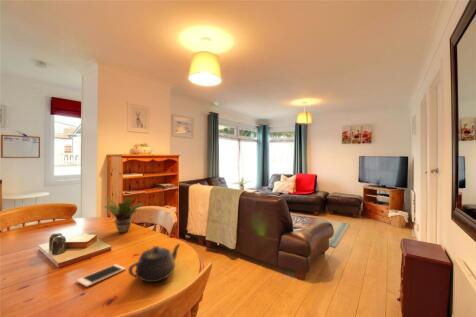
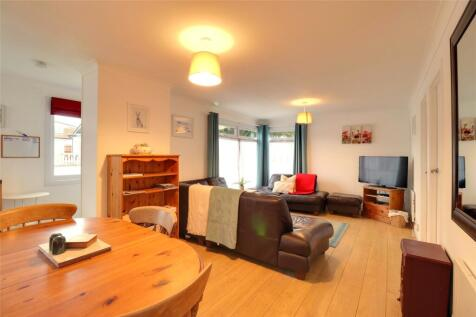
- teapot [127,242,182,284]
- cell phone [76,263,127,288]
- potted plant [102,196,145,234]
